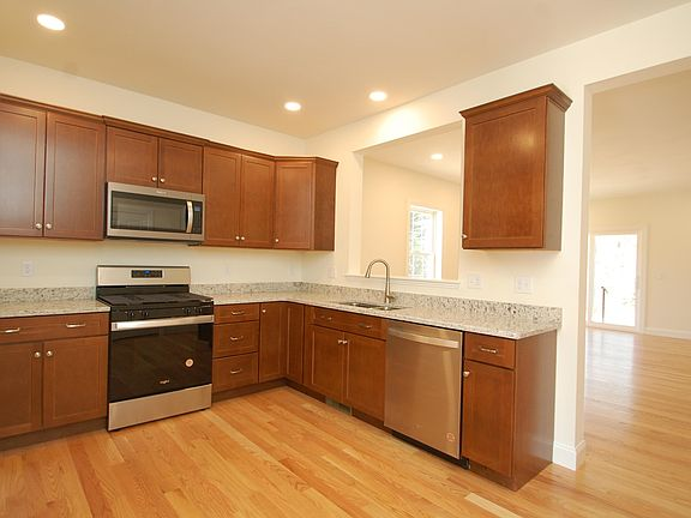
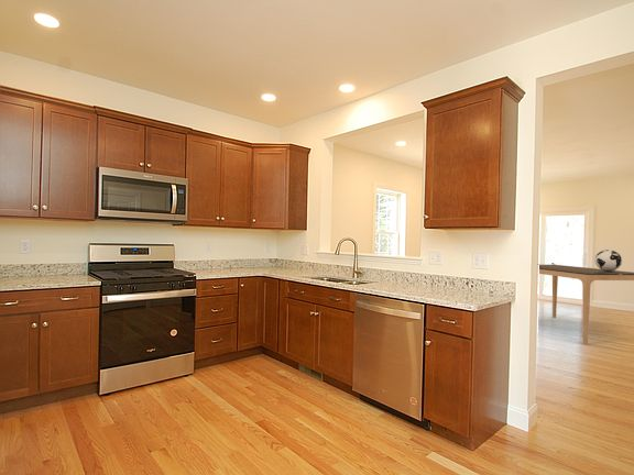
+ decorative globe [593,248,623,272]
+ dining table [538,264,634,346]
